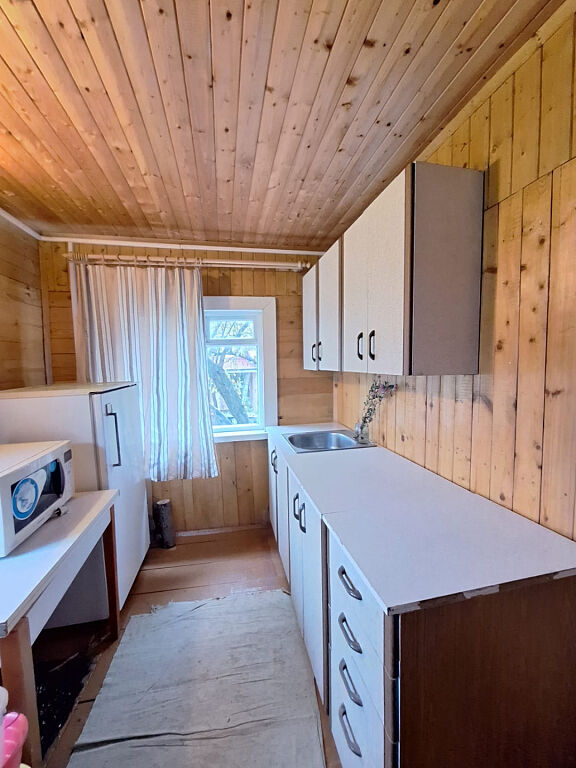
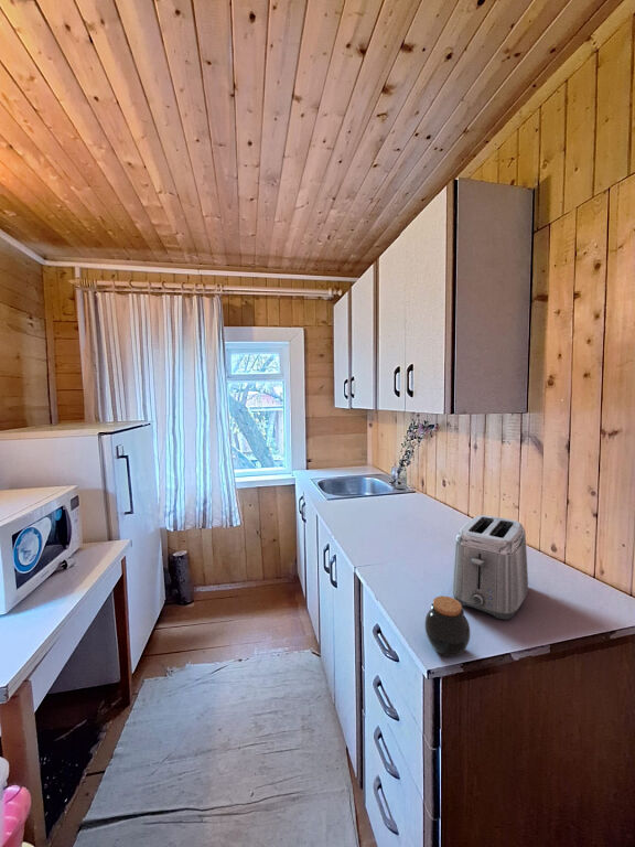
+ jar [423,596,472,658]
+ toaster [451,514,529,621]
